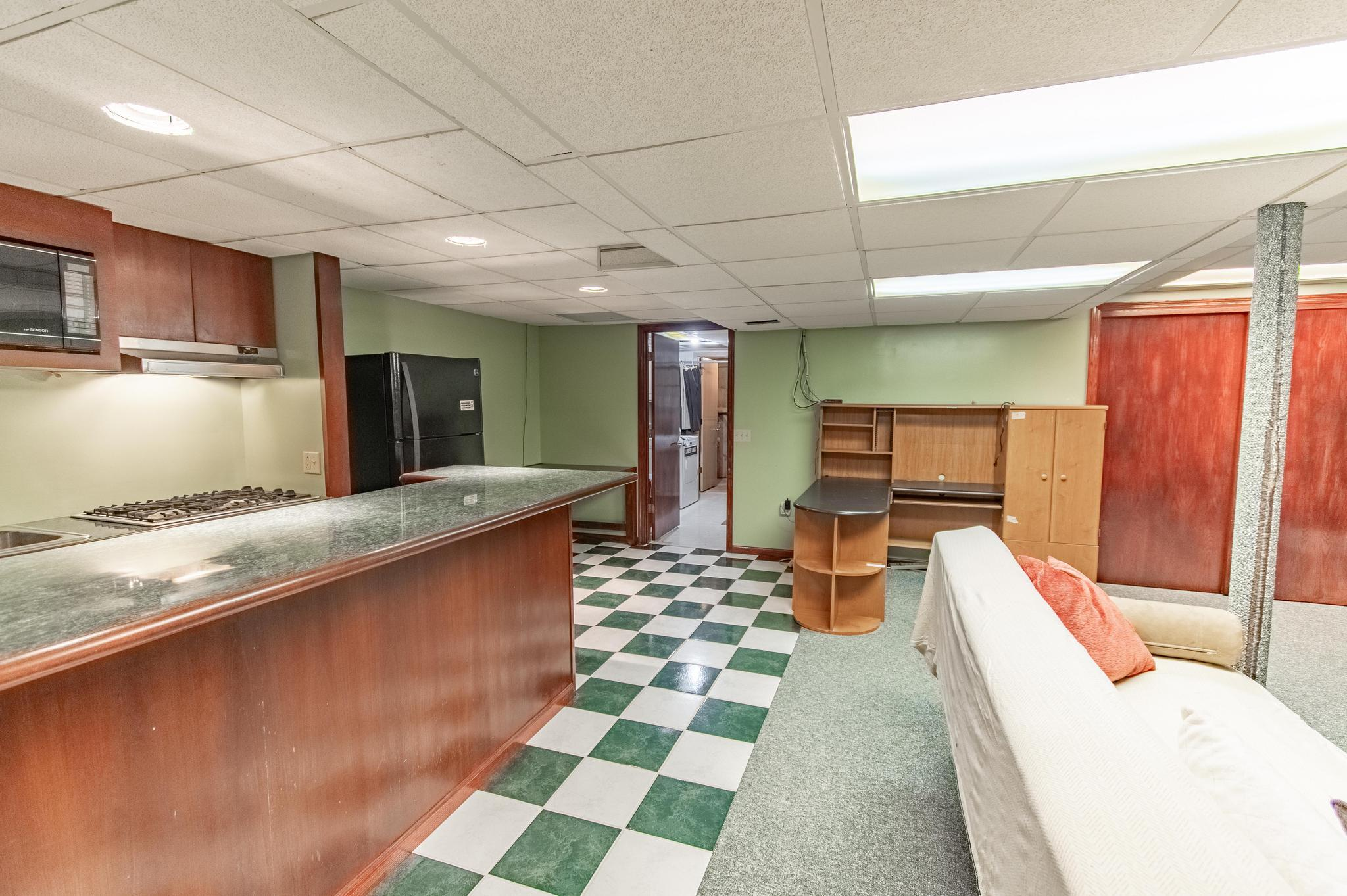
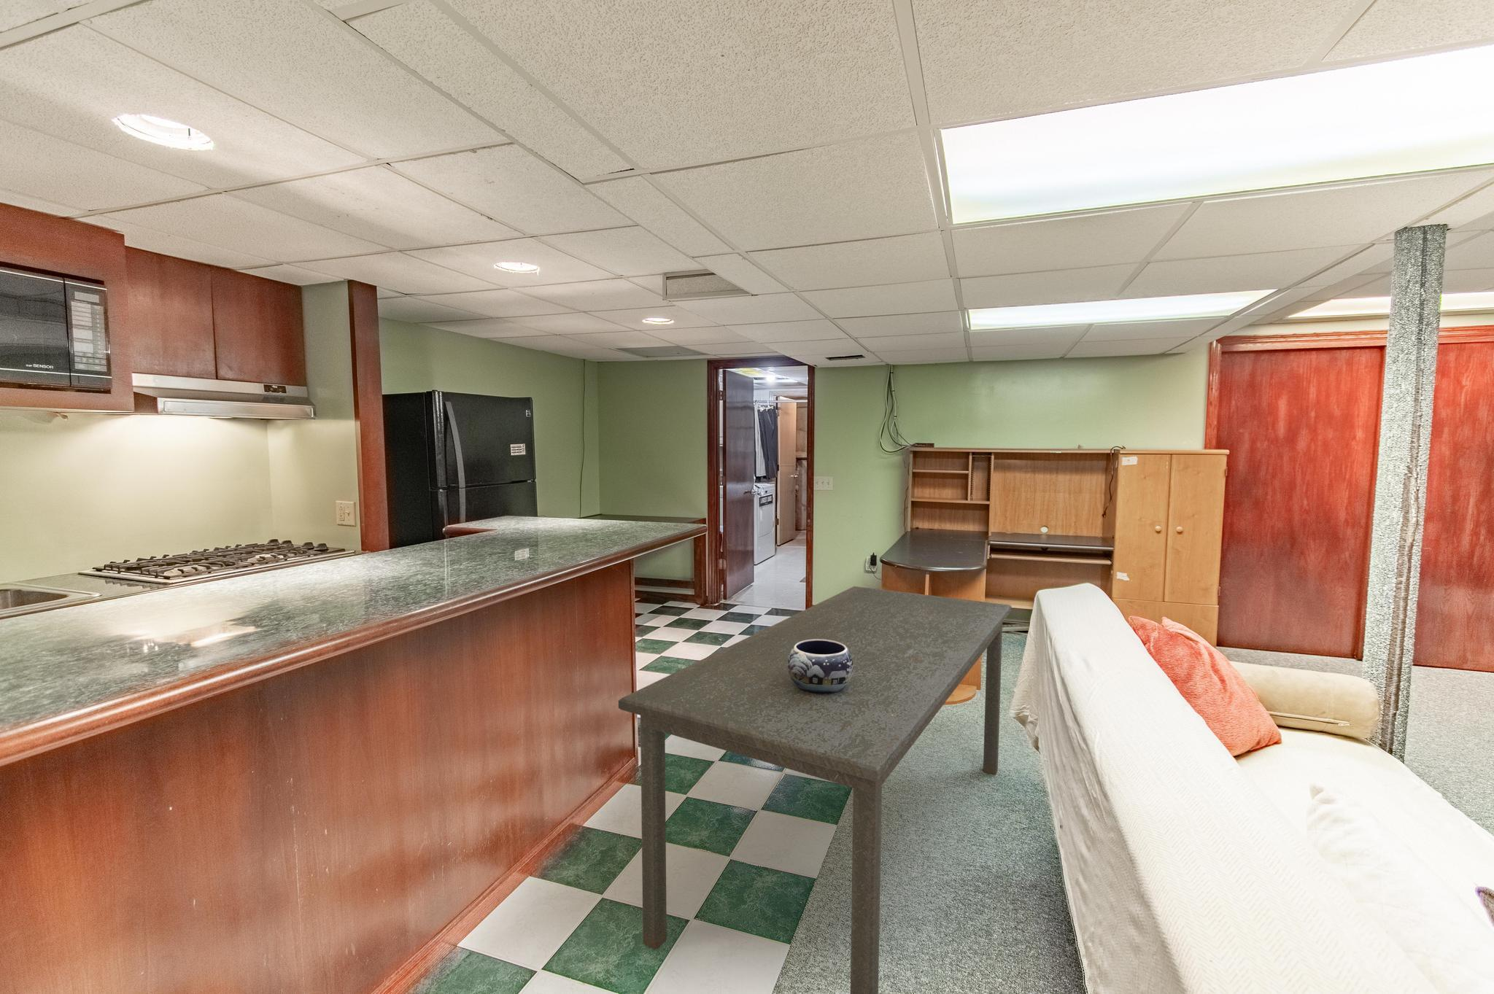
+ decorative bowl [787,640,854,693]
+ dining table [618,586,1012,994]
